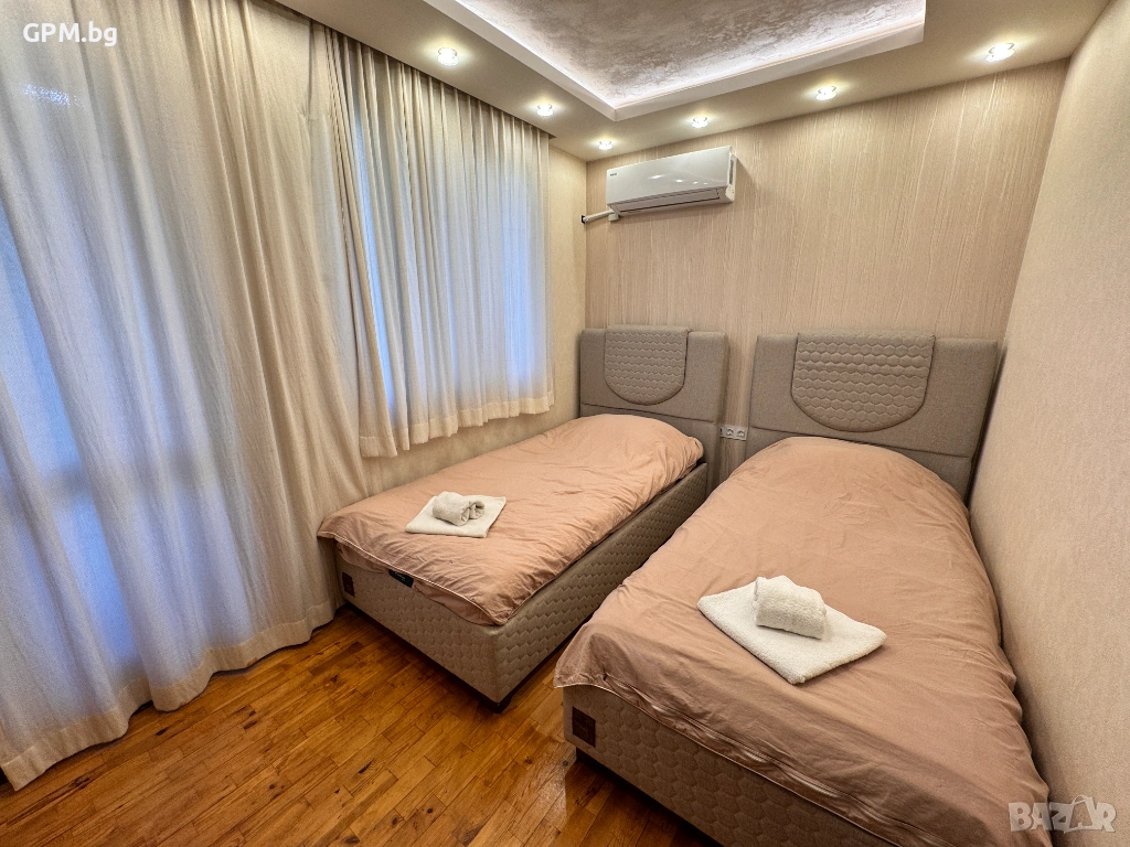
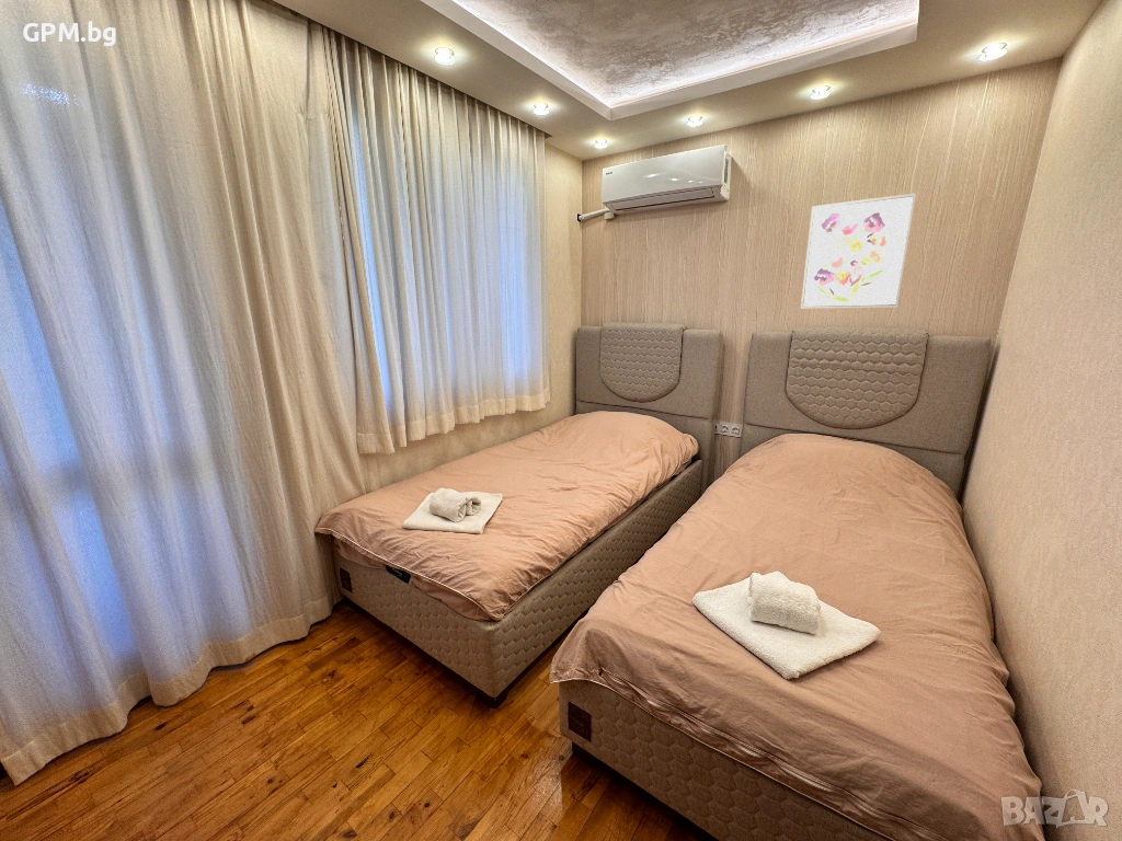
+ wall art [800,192,917,310]
